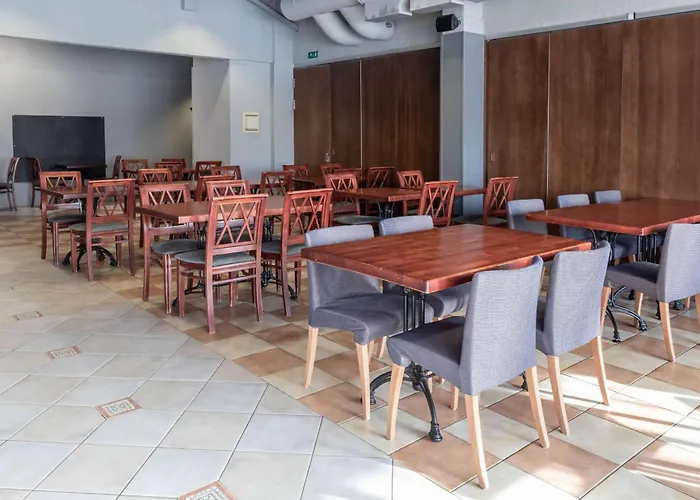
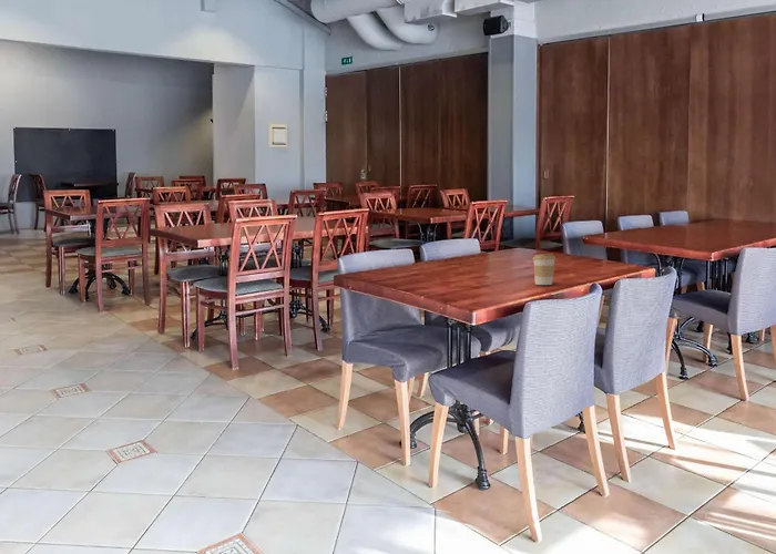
+ coffee cup [532,253,557,286]
